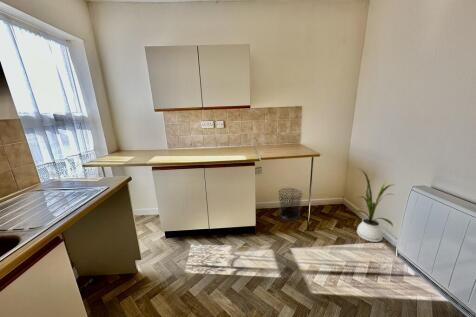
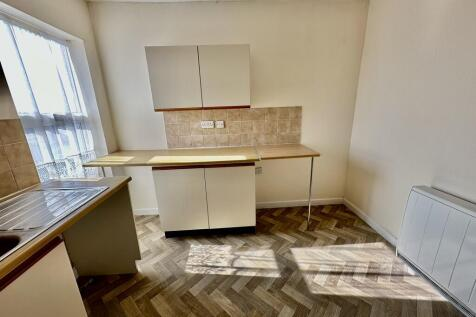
- house plant [353,168,396,243]
- waste bin [277,187,304,221]
